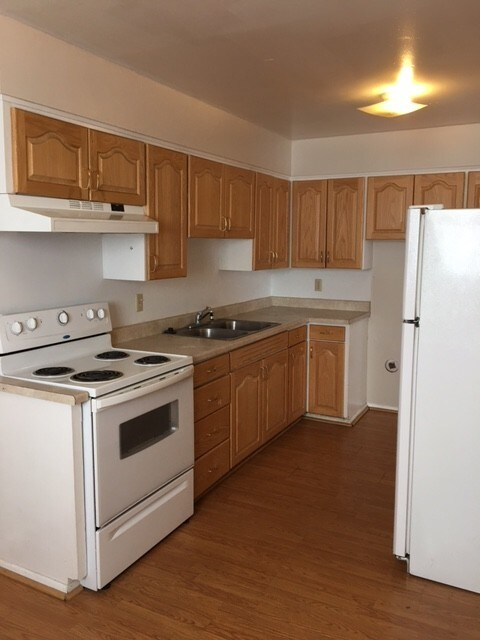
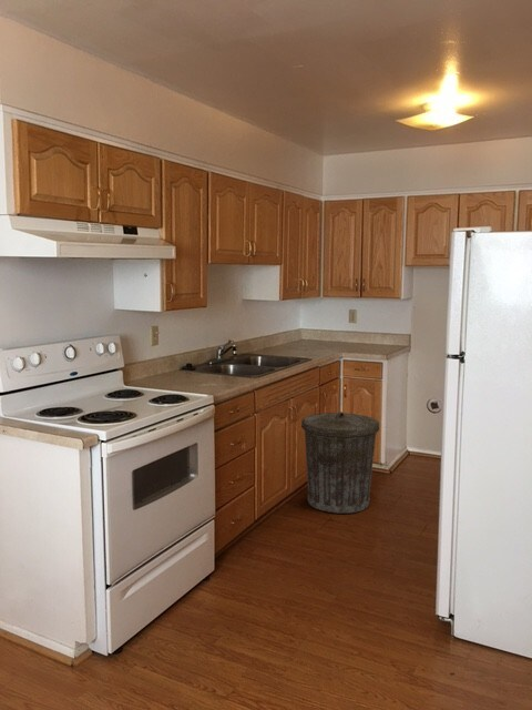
+ trash can [300,410,380,515]
